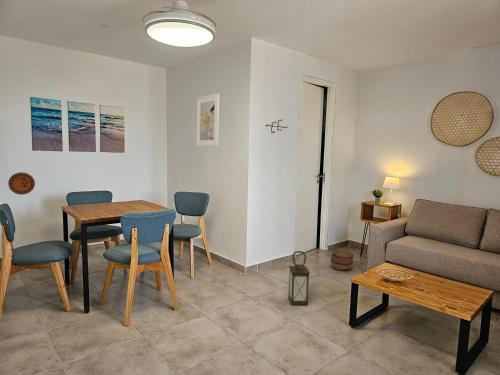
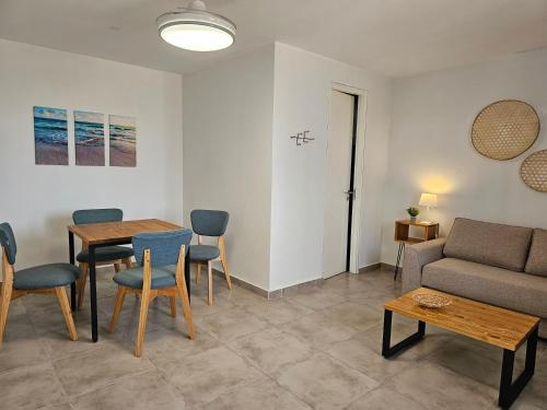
- basket [330,248,355,271]
- lantern [287,250,311,306]
- decorative plate [7,172,36,196]
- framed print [196,93,221,147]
